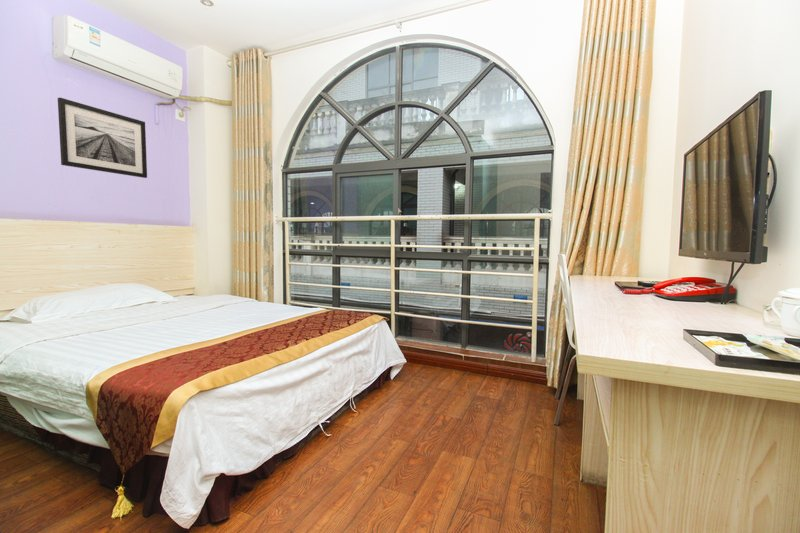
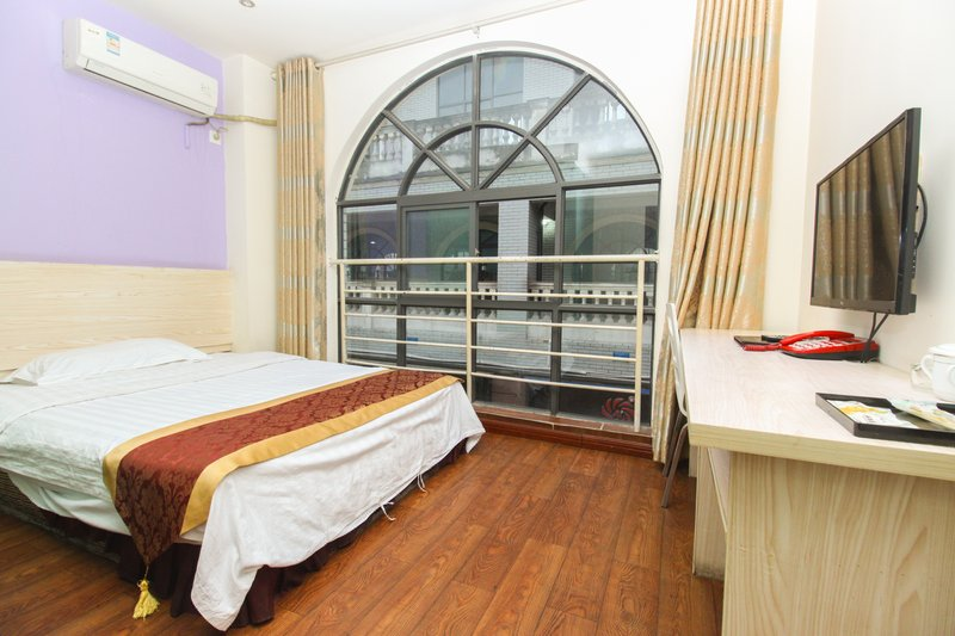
- wall art [57,96,148,179]
